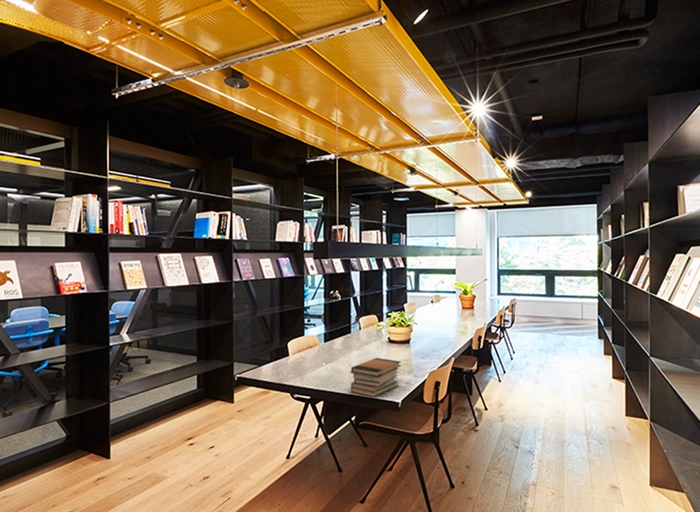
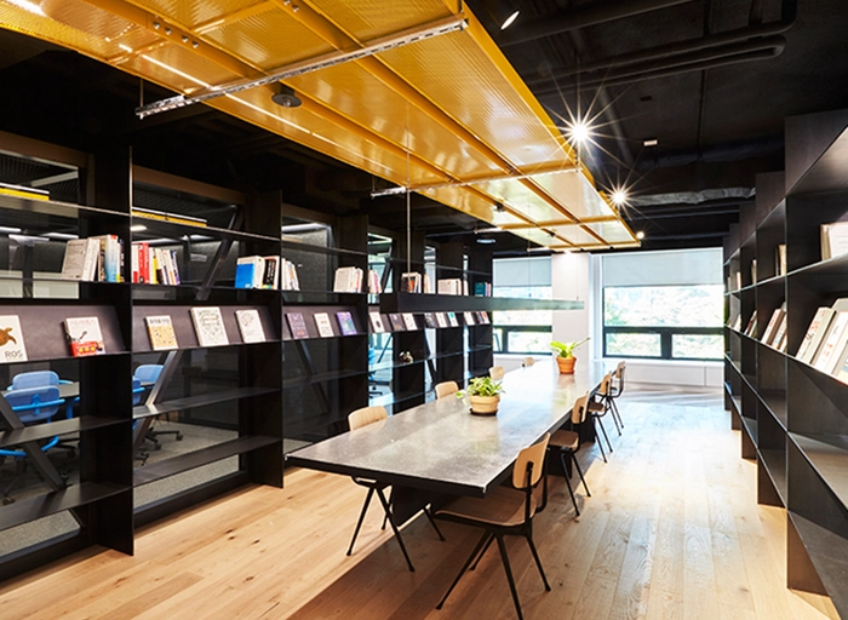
- book stack [349,357,402,398]
